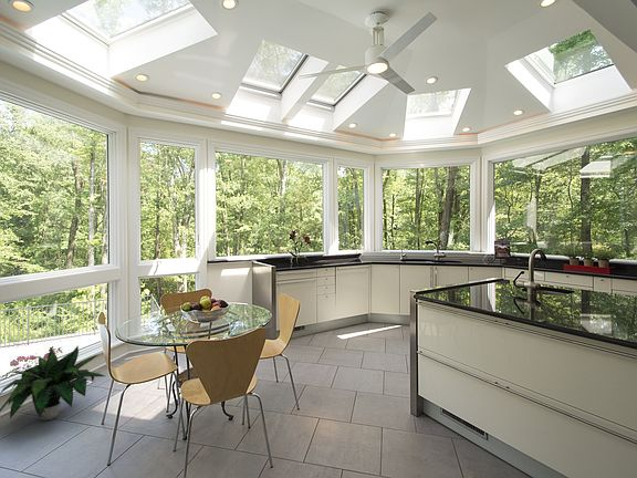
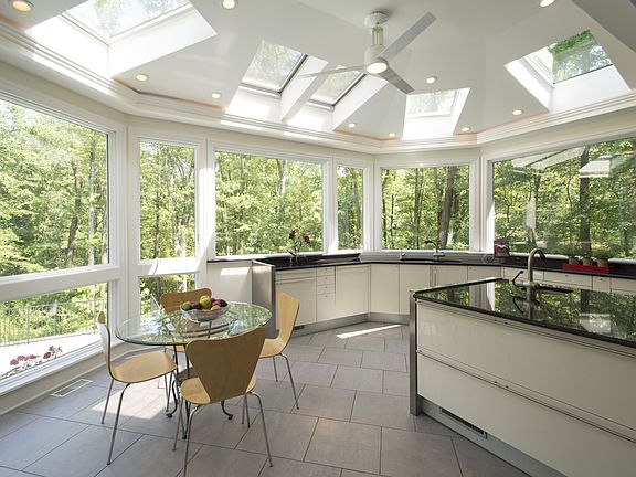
- potted plant [0,345,106,420]
